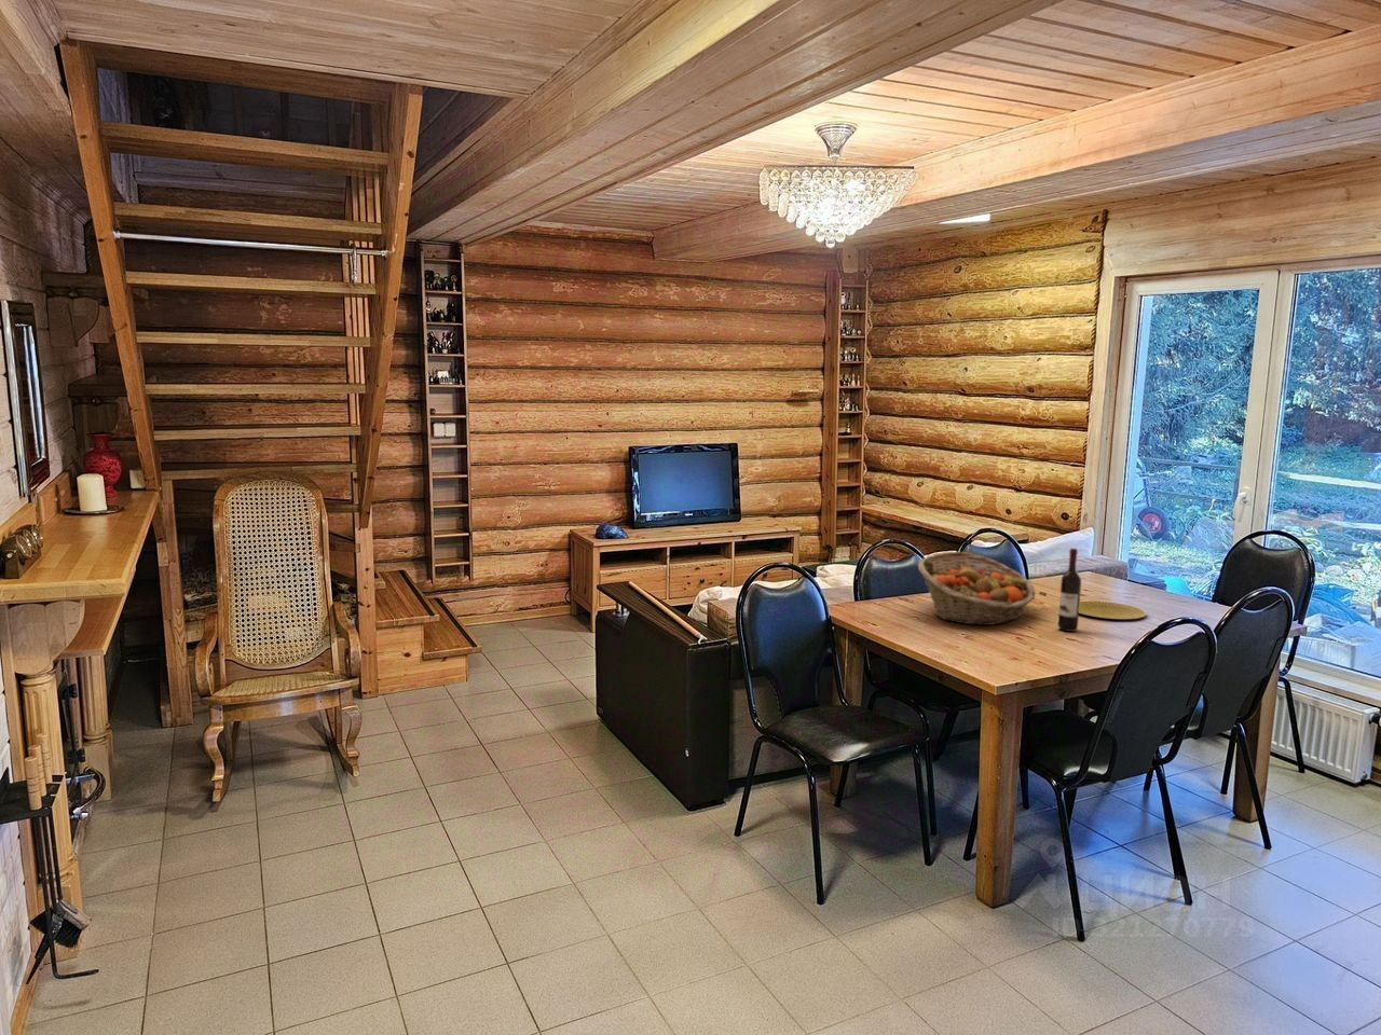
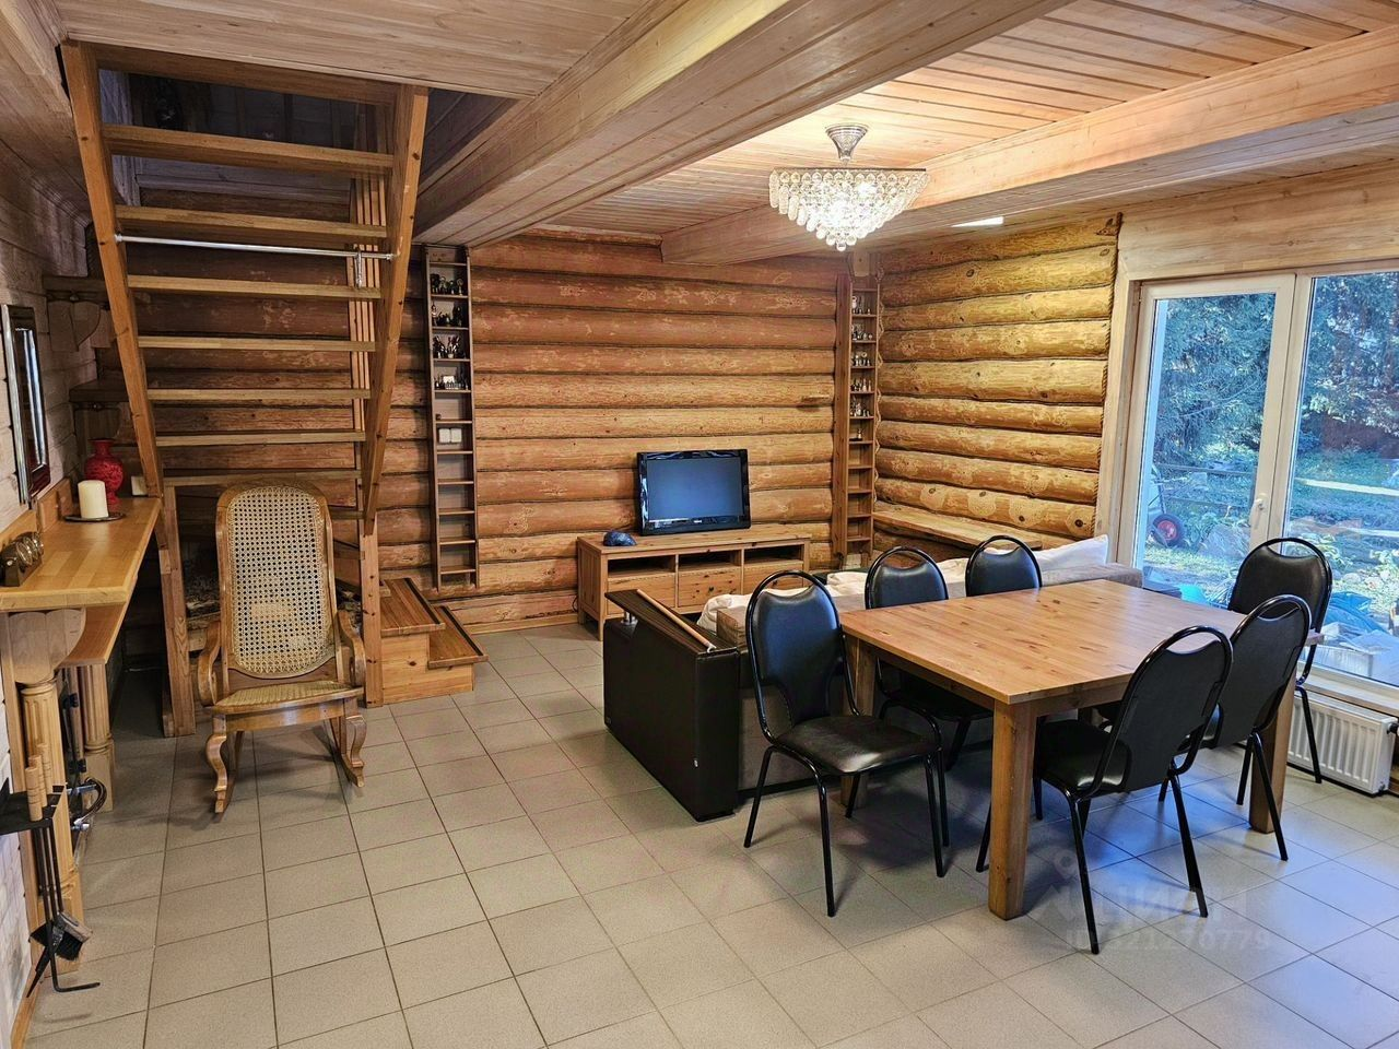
- fruit basket [917,551,1036,626]
- plate [1079,600,1147,620]
- wine bottle [1057,548,1082,633]
